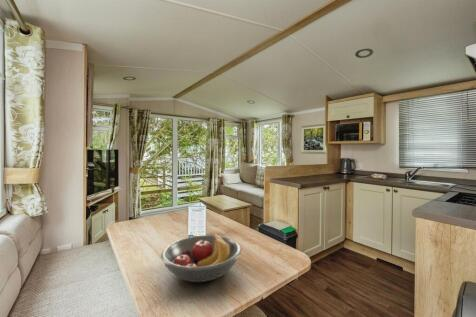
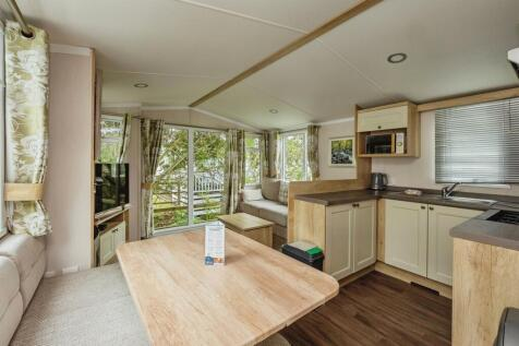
- fruit bowl [160,232,242,283]
